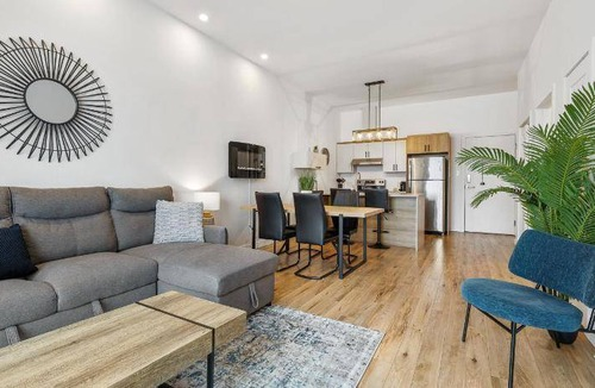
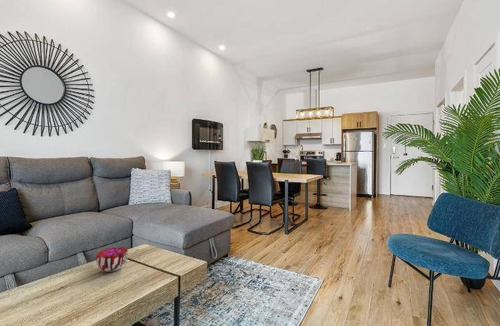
+ decorative bowl [95,246,129,272]
